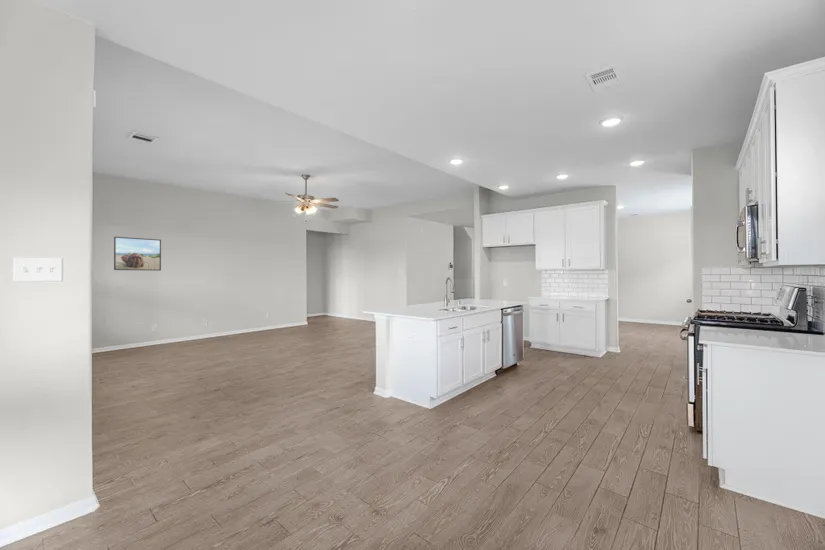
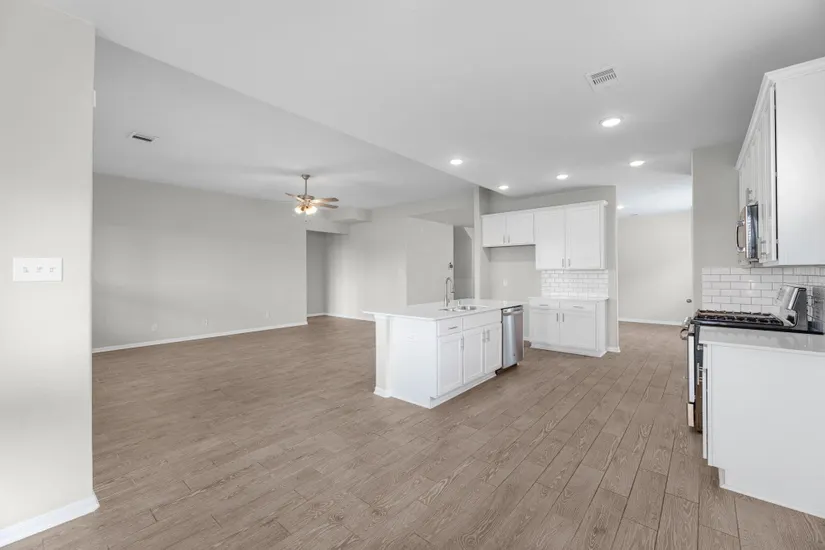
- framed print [113,236,162,272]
